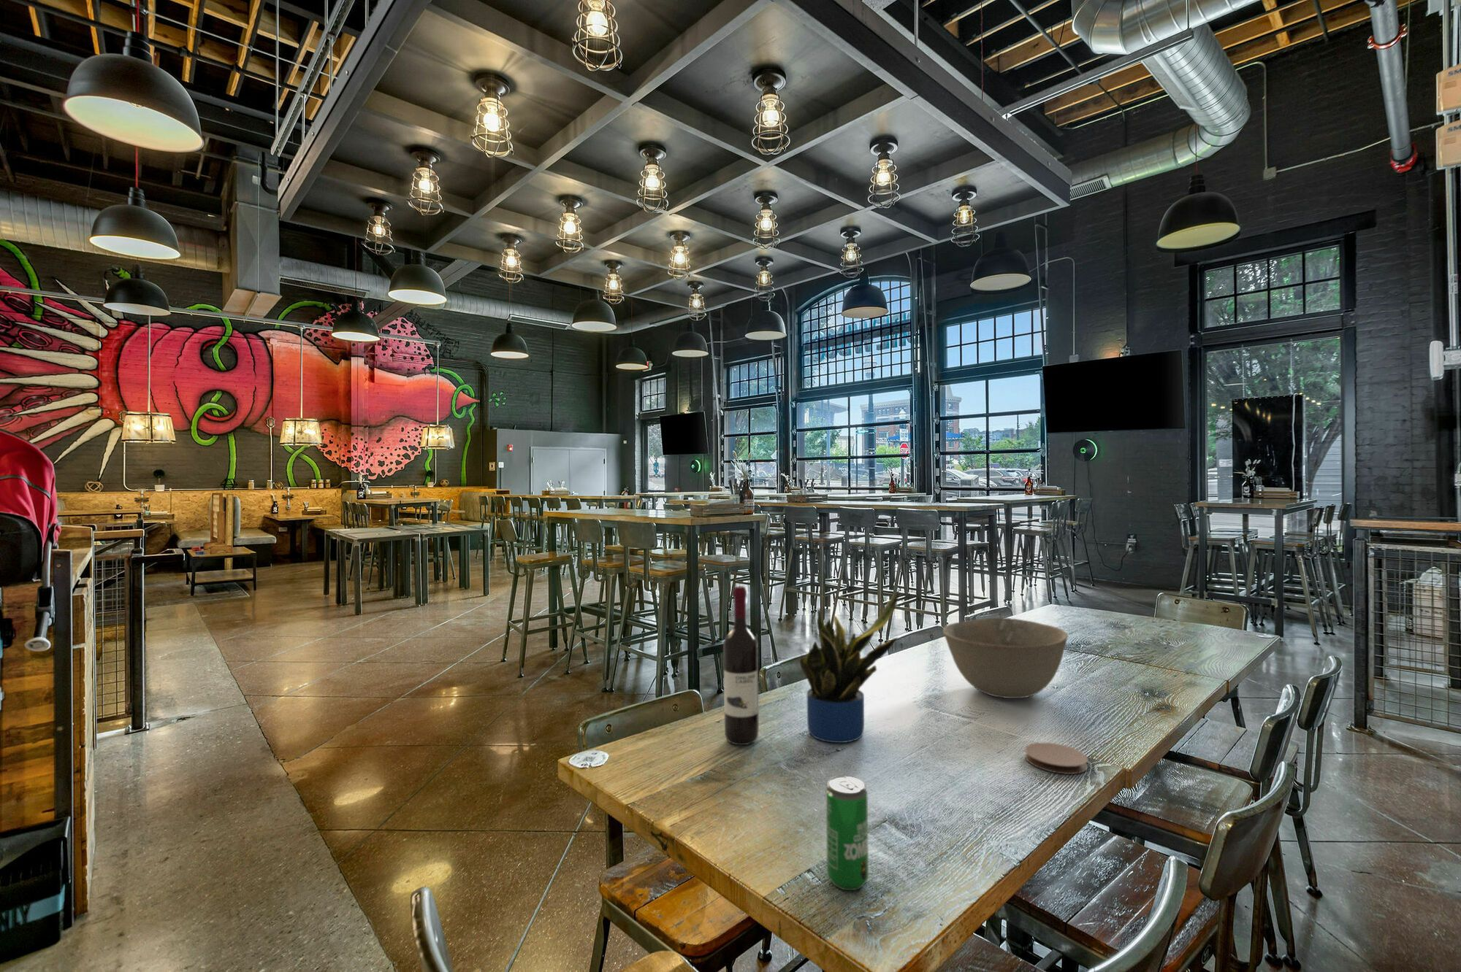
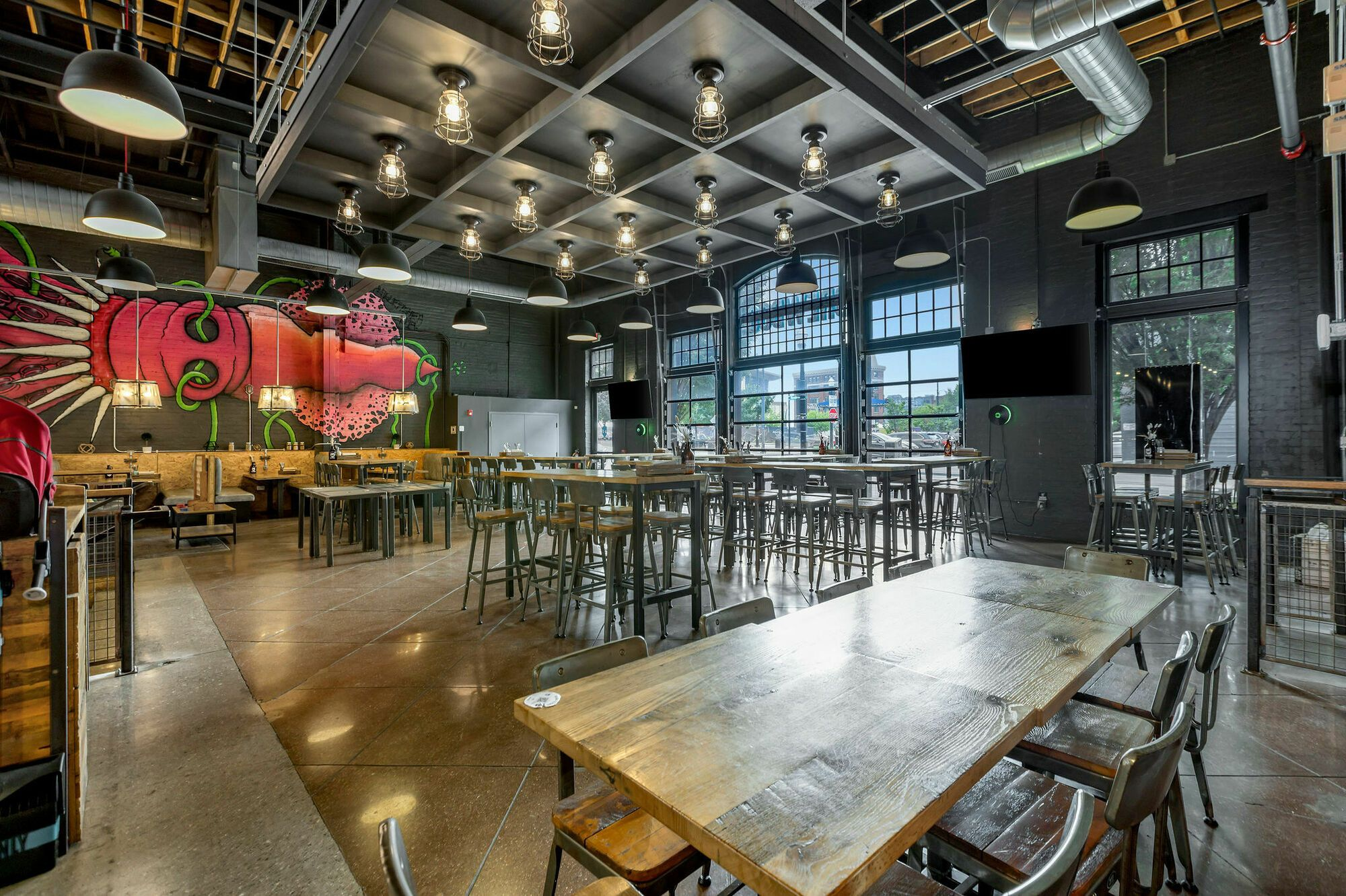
- beverage can [825,775,869,891]
- bowl [942,616,1069,699]
- potted plant [799,589,901,743]
- coaster [1025,741,1089,775]
- wine bottle [723,585,760,745]
